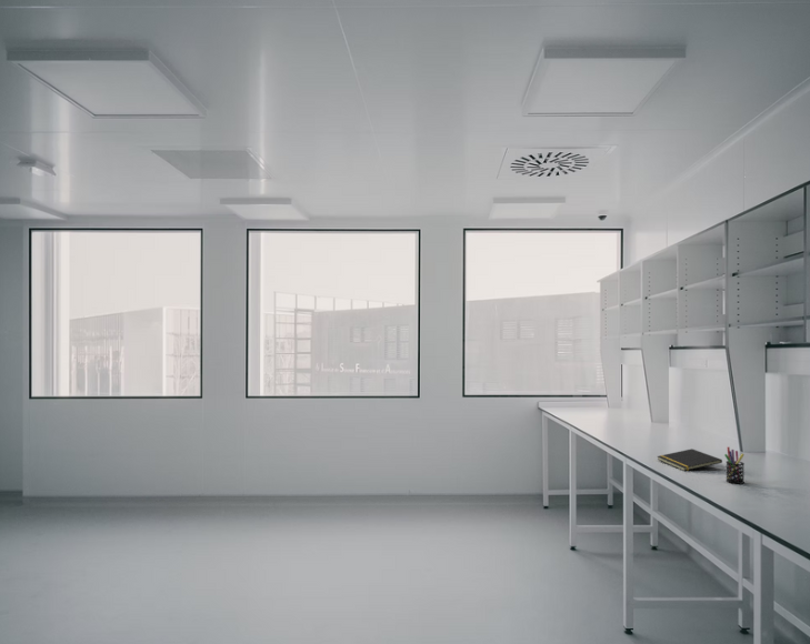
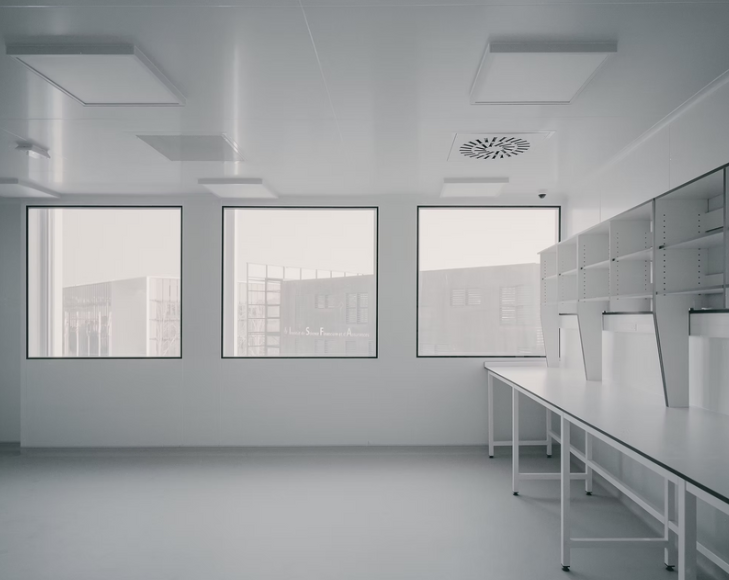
- notepad [657,447,723,472]
- pen holder [723,446,746,485]
